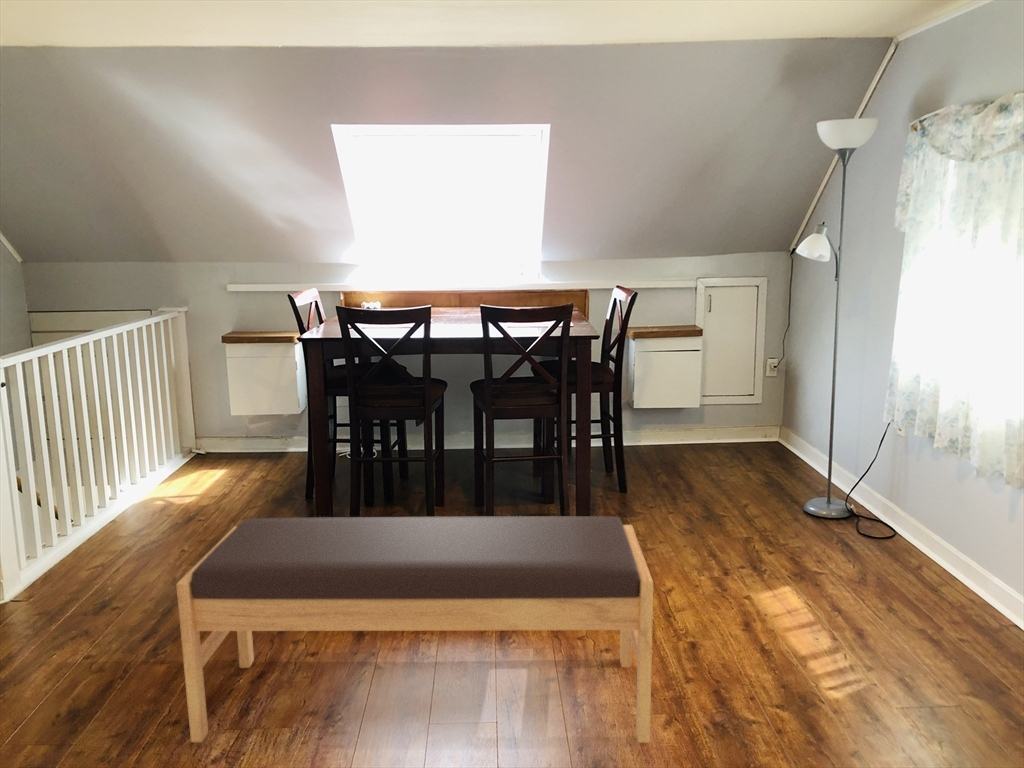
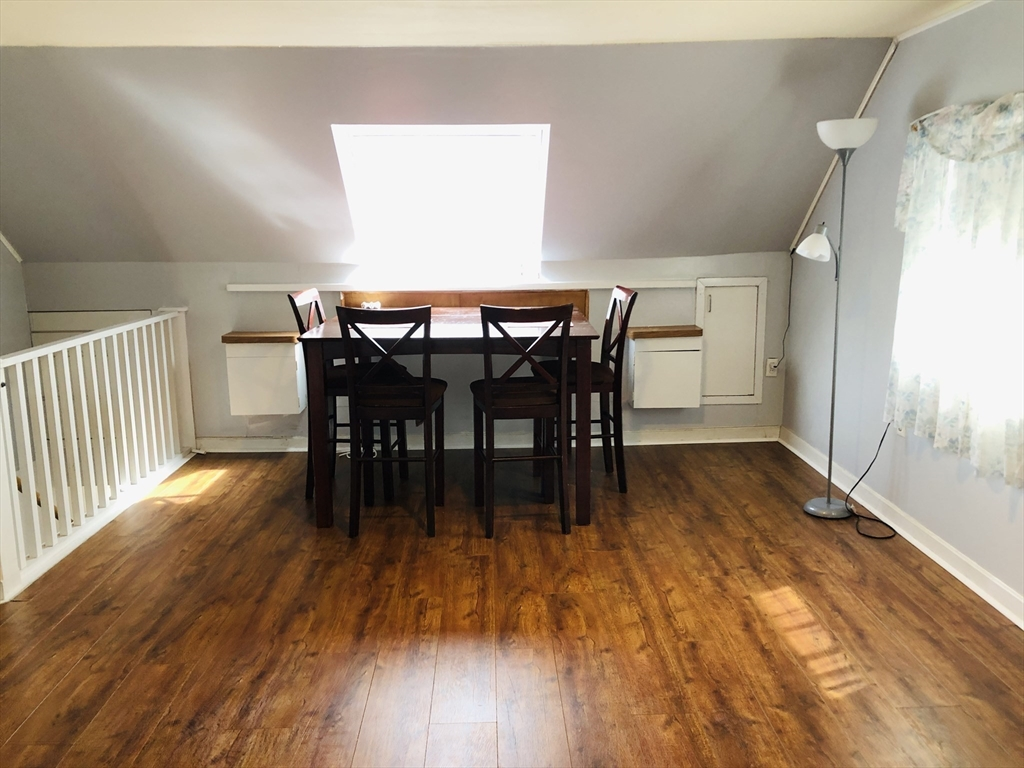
- bench [175,515,654,744]
